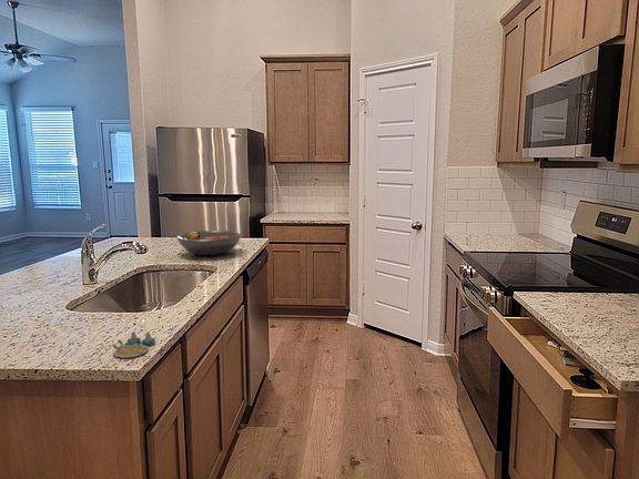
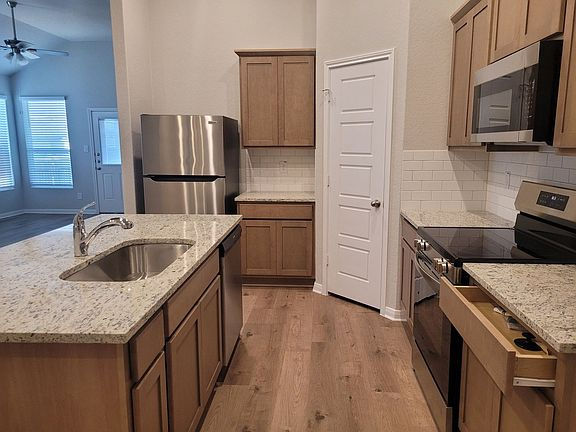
- fruit bowl [175,230,243,256]
- salt and pepper shaker set [112,330,156,359]
